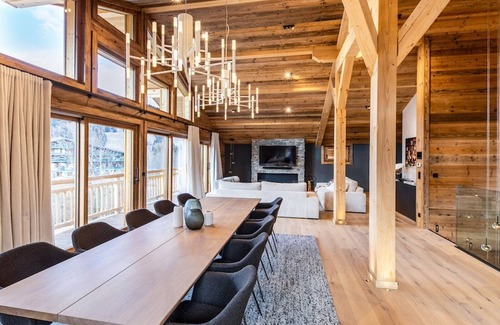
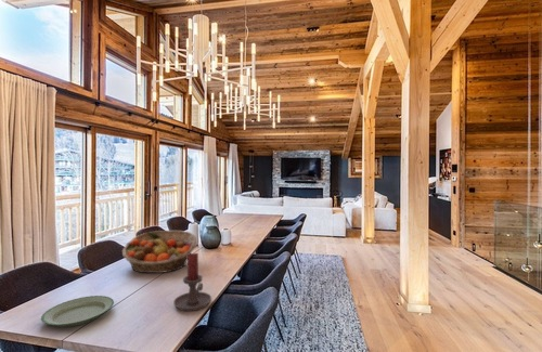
+ candle holder [172,252,212,312]
+ fruit basket [121,230,198,274]
+ plate [40,295,115,328]
